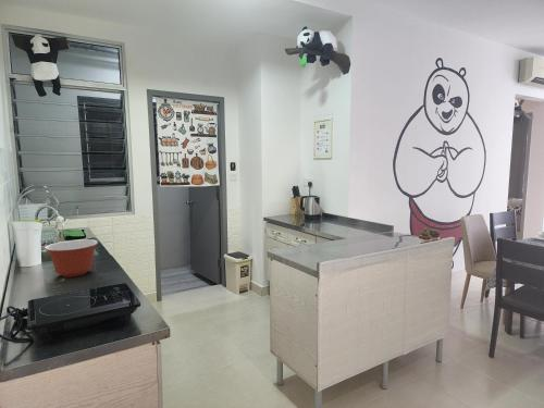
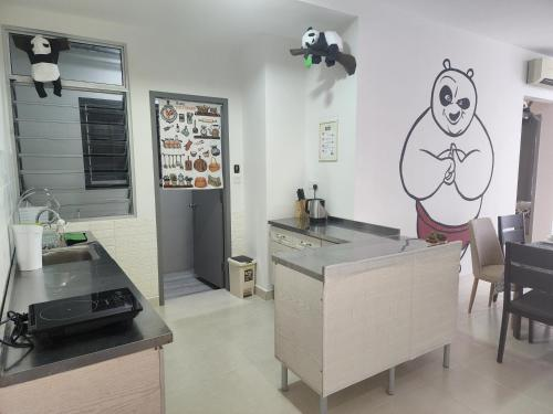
- mixing bowl [44,238,99,277]
